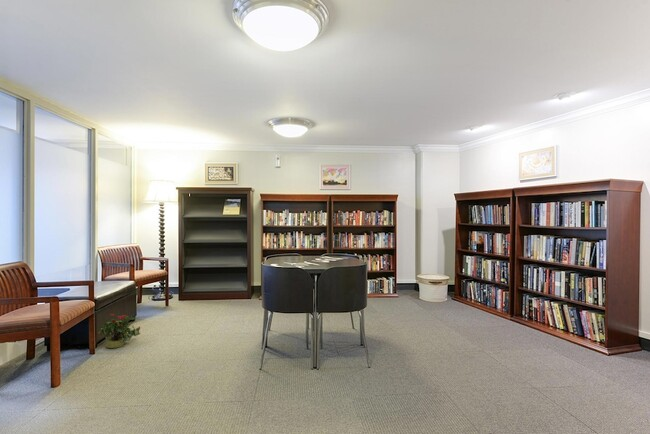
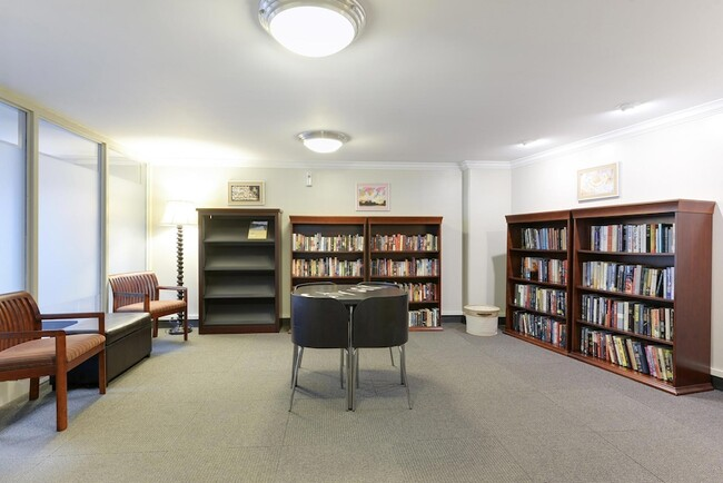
- potted plant [96,313,141,349]
